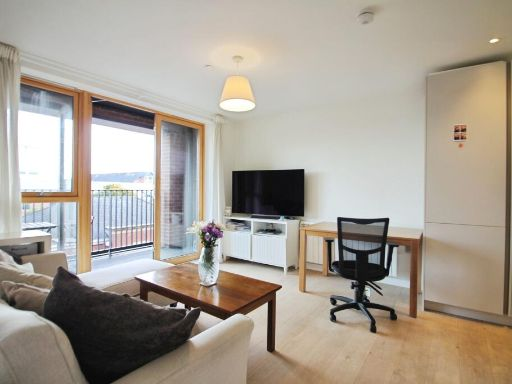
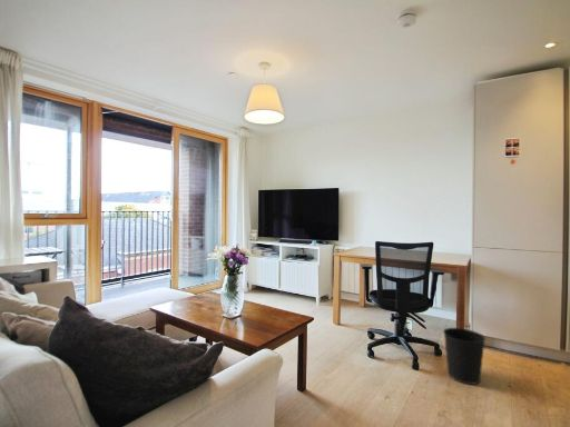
+ wastebasket [442,327,487,386]
